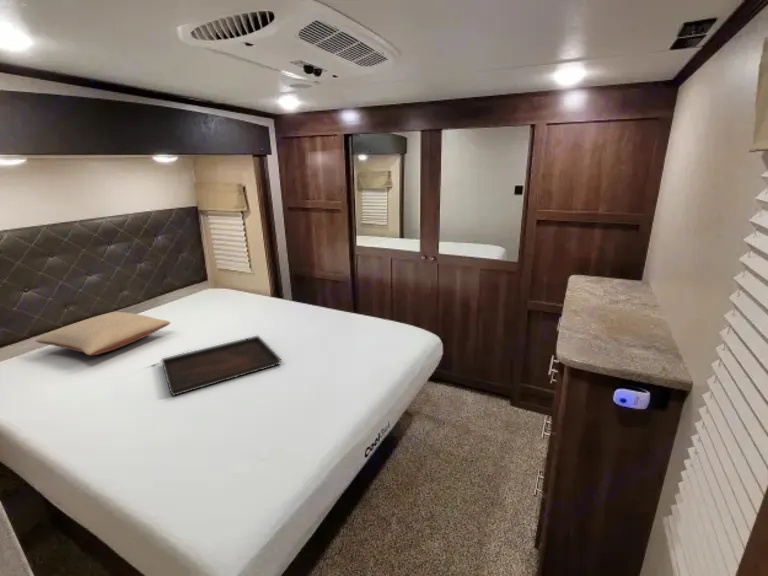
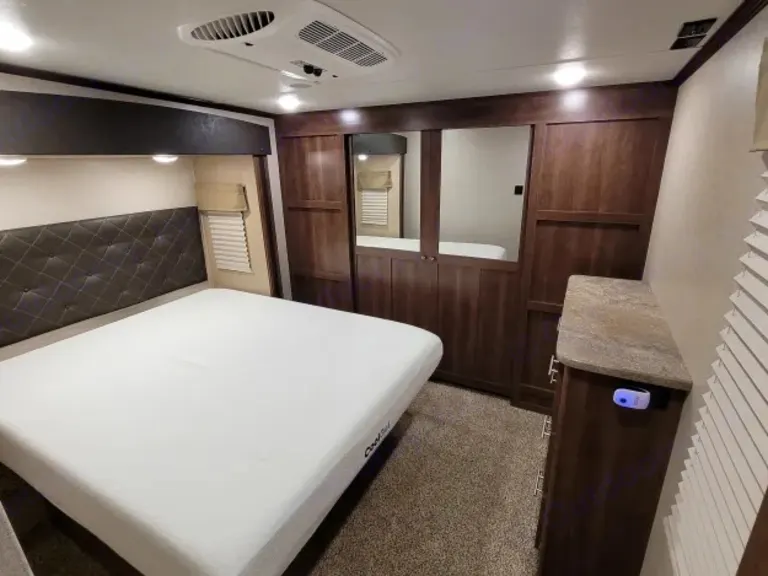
- pillow [35,311,171,357]
- serving tray [160,335,282,397]
